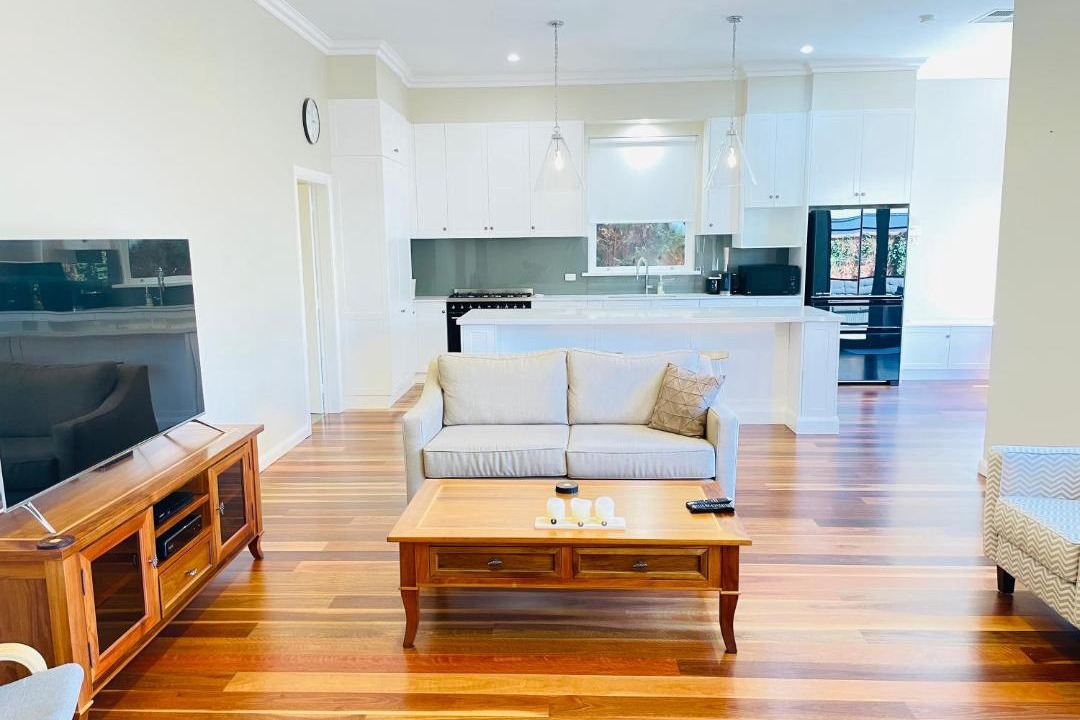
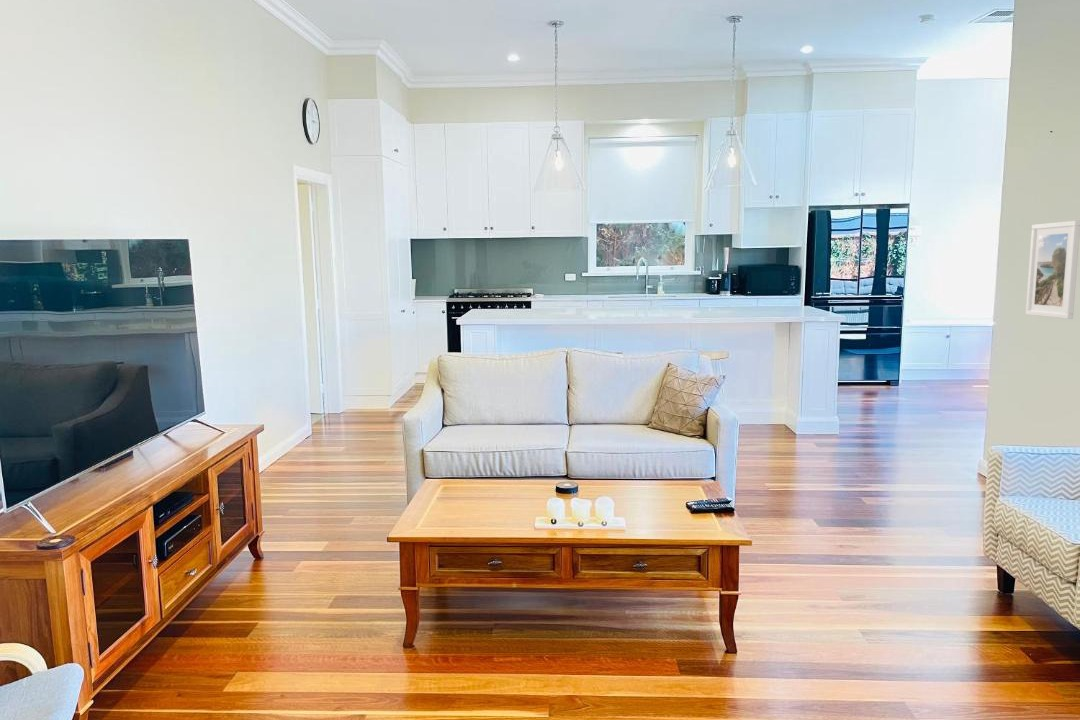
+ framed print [1025,220,1080,320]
